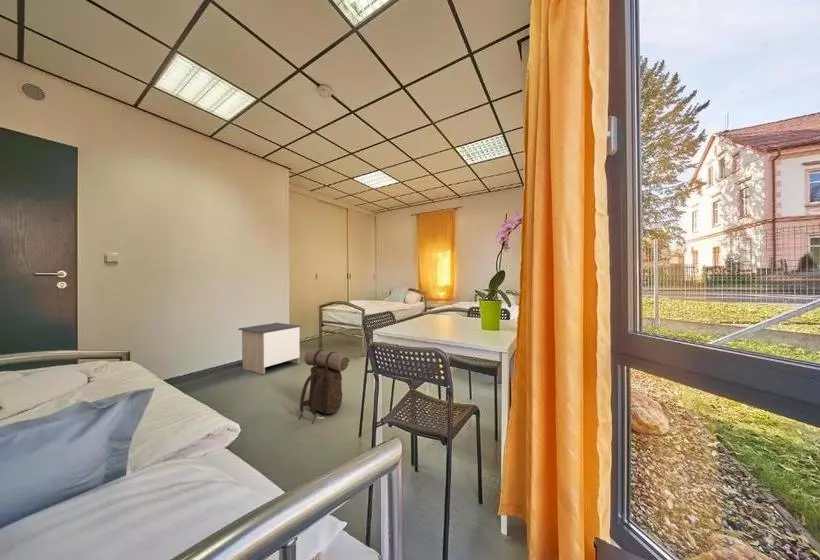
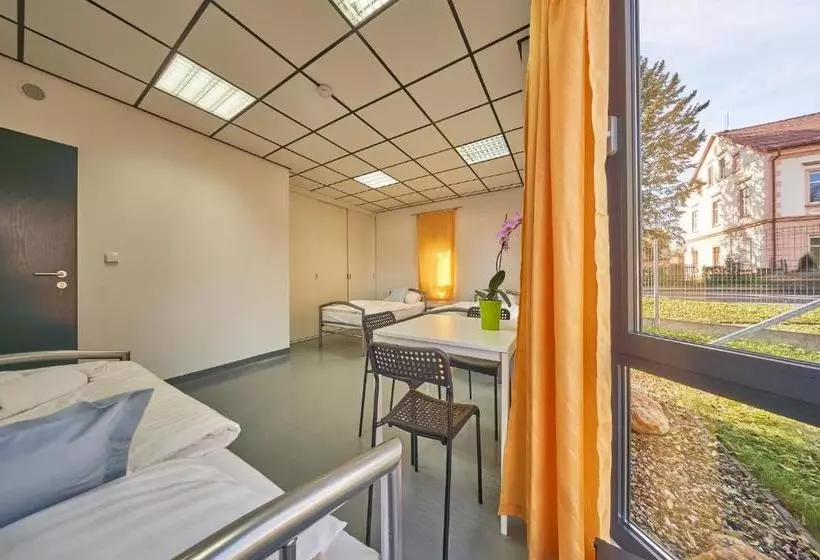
- backpack [298,349,351,425]
- nightstand [237,322,302,375]
